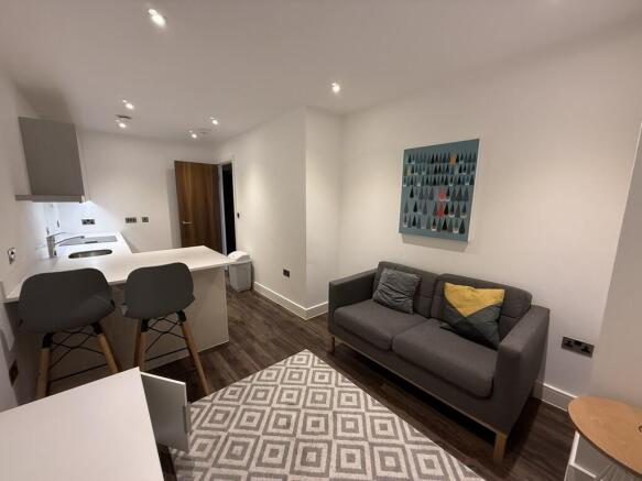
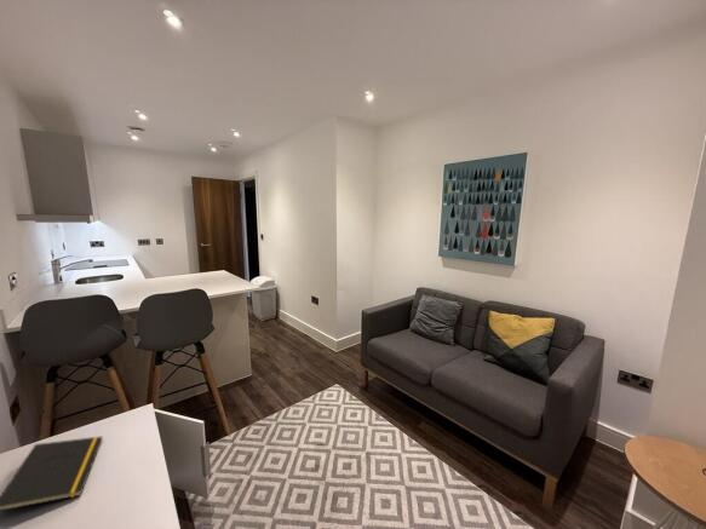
+ notepad [0,435,104,512]
